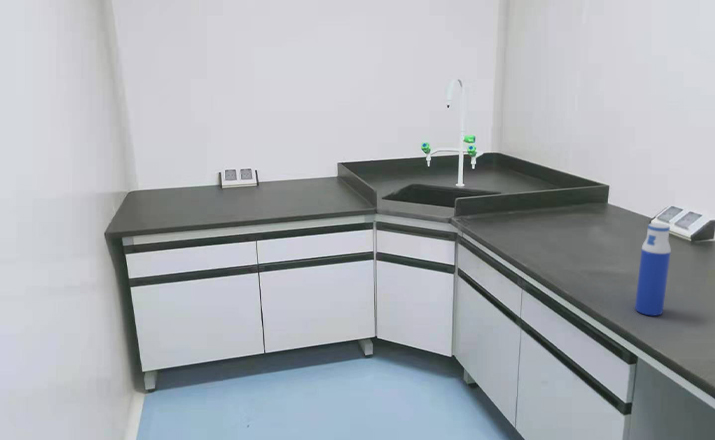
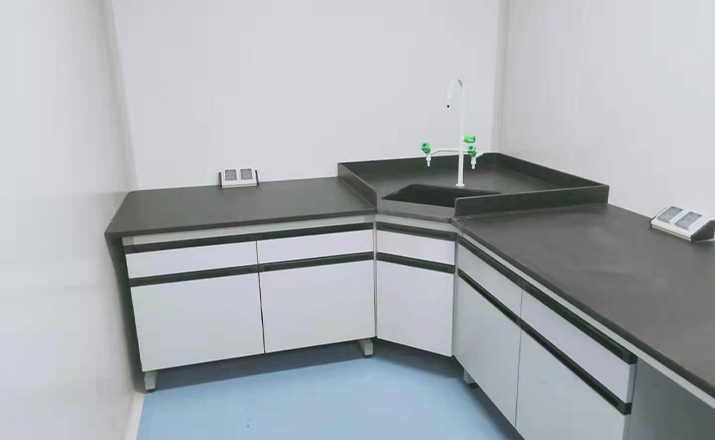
- water bottle [634,222,672,317]
